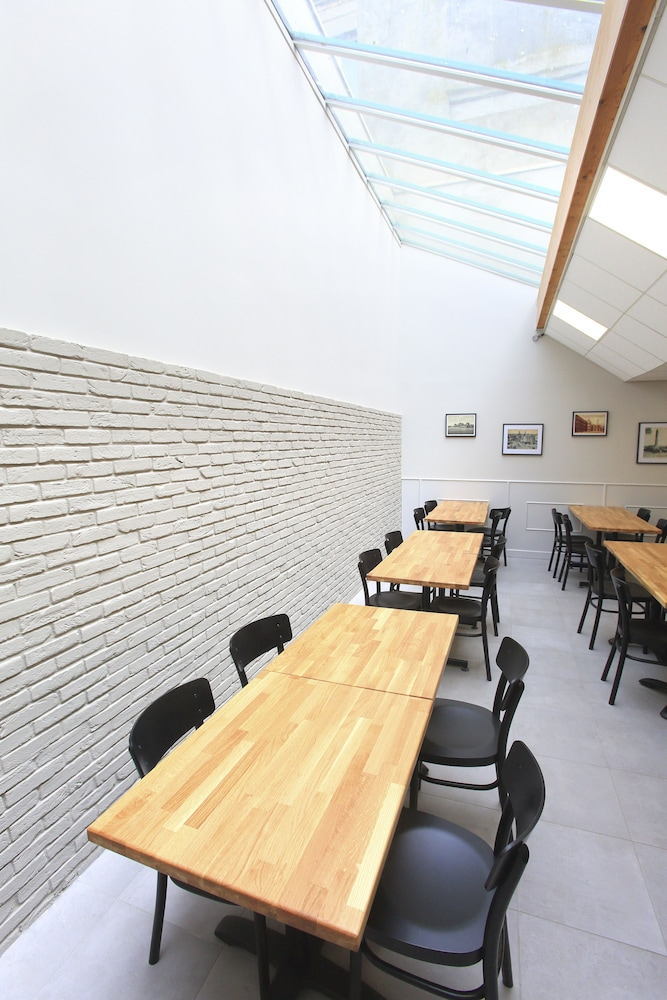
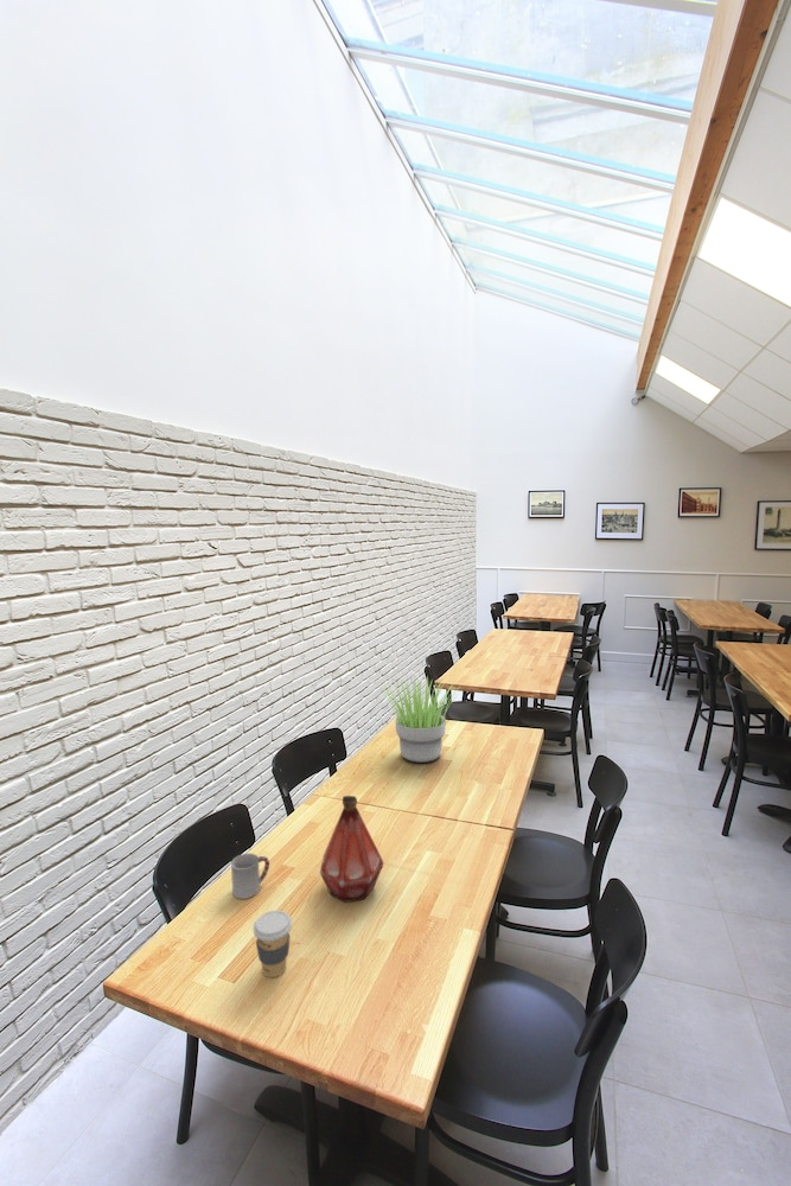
+ potted plant [382,675,461,764]
+ cup [230,853,270,900]
+ coffee cup [251,910,293,978]
+ bottle [319,795,385,904]
